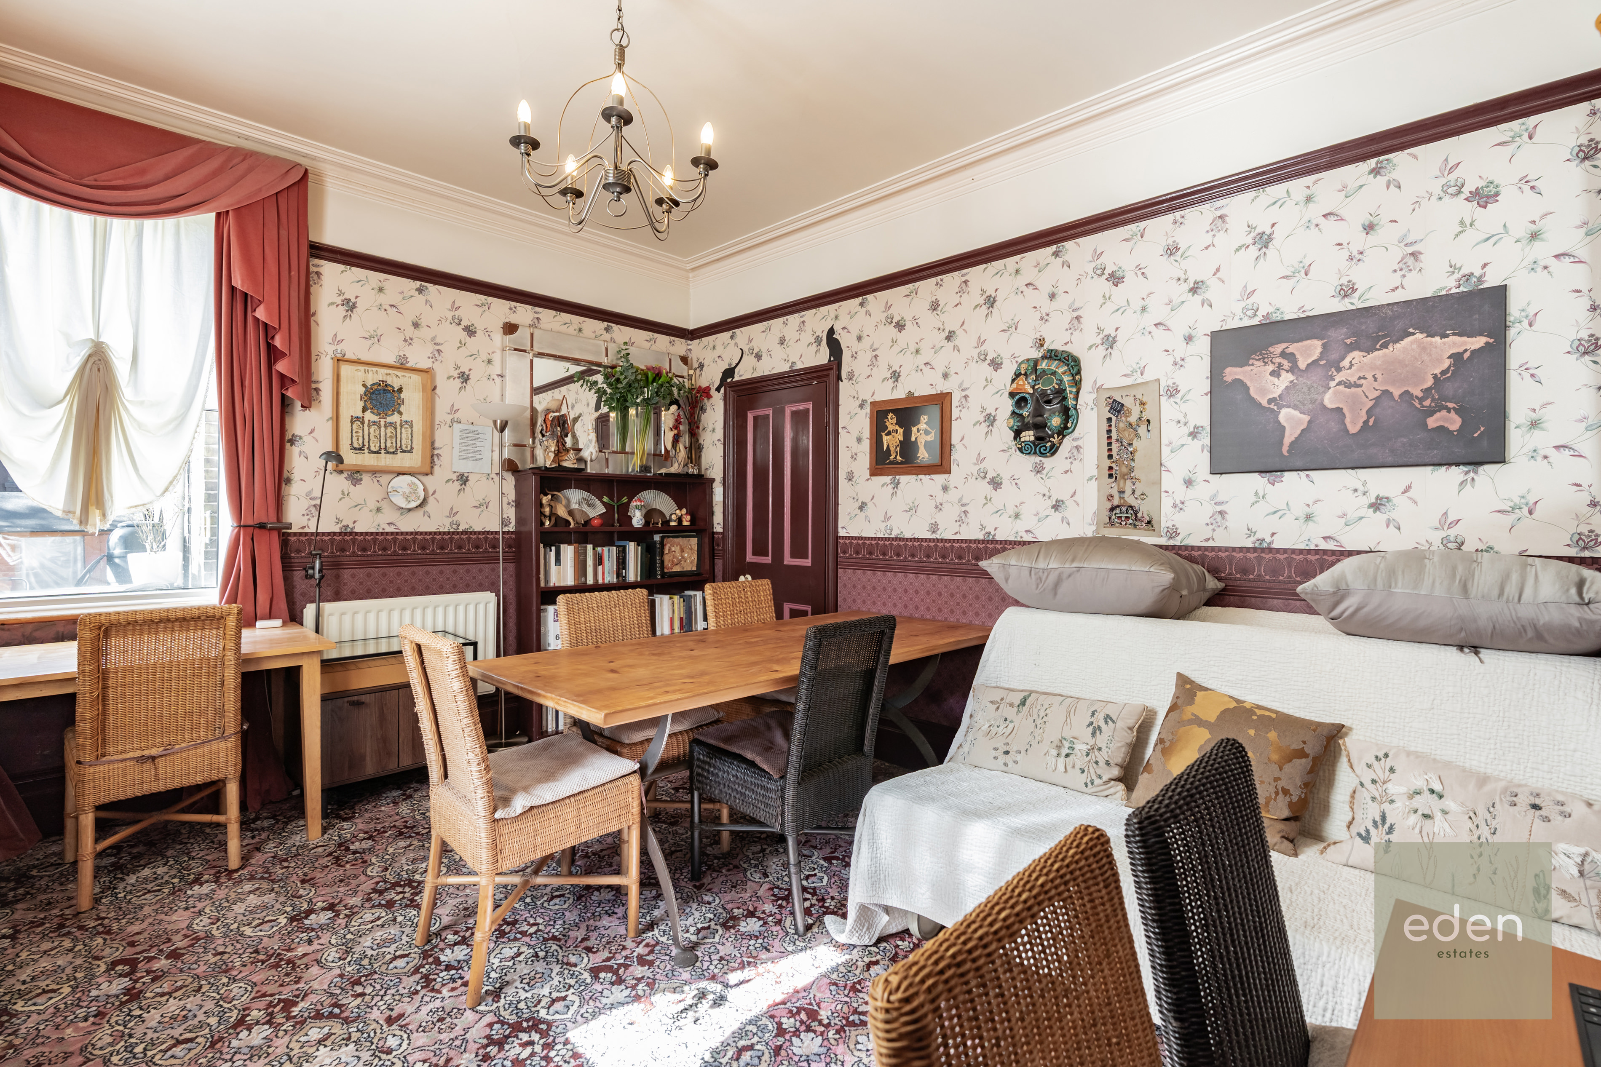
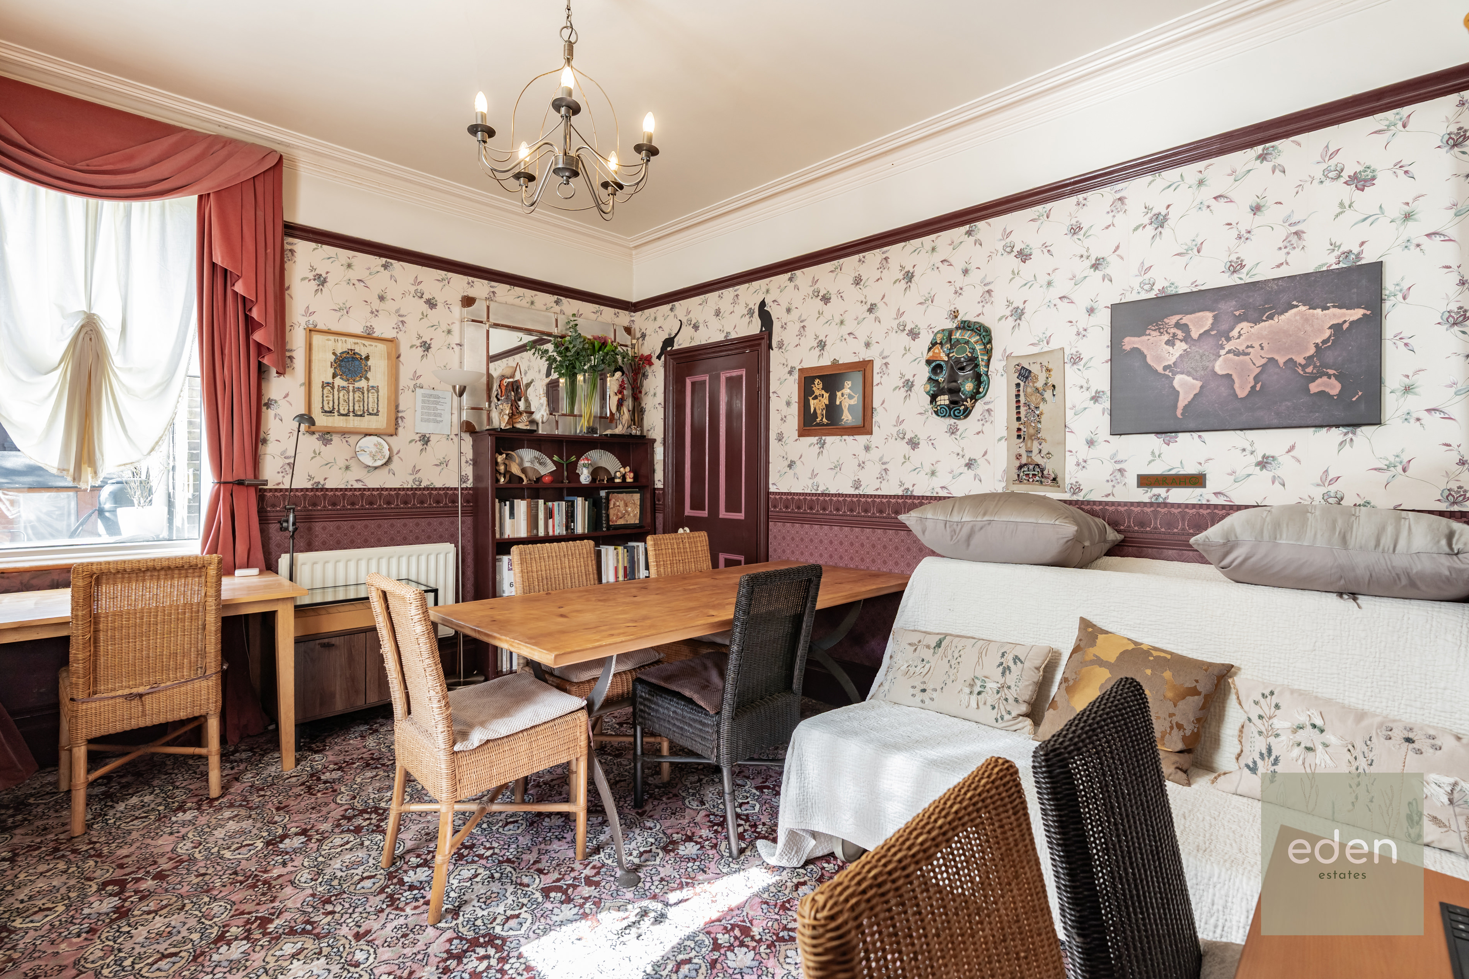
+ nameplate [1137,473,1207,488]
